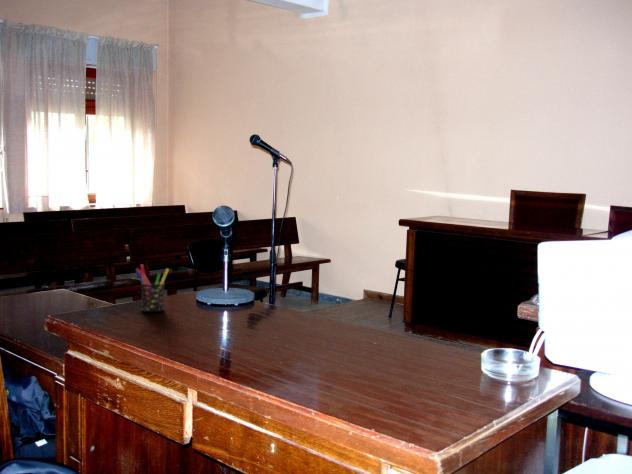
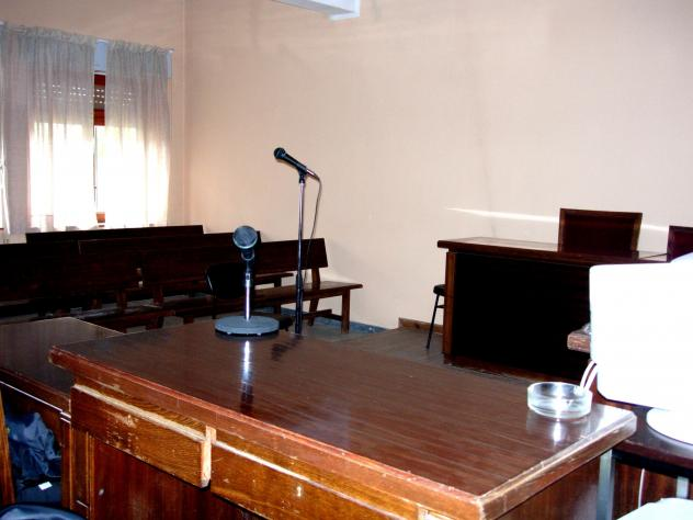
- pen holder [134,264,170,313]
